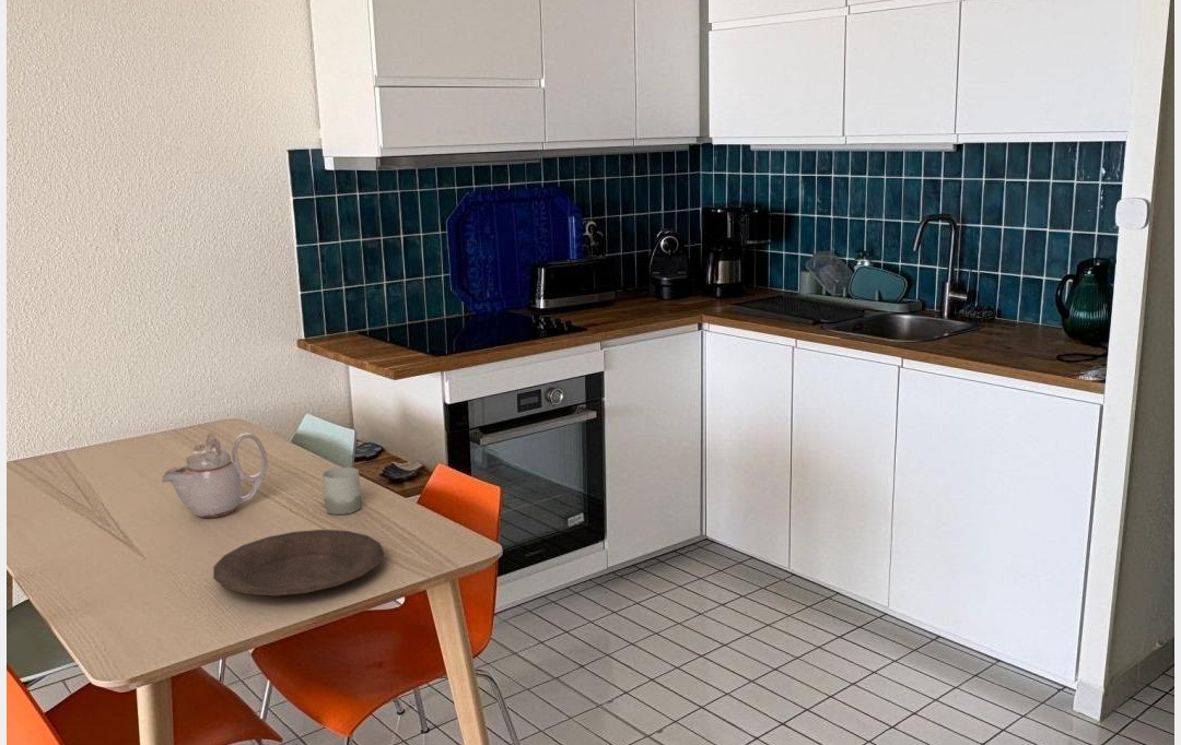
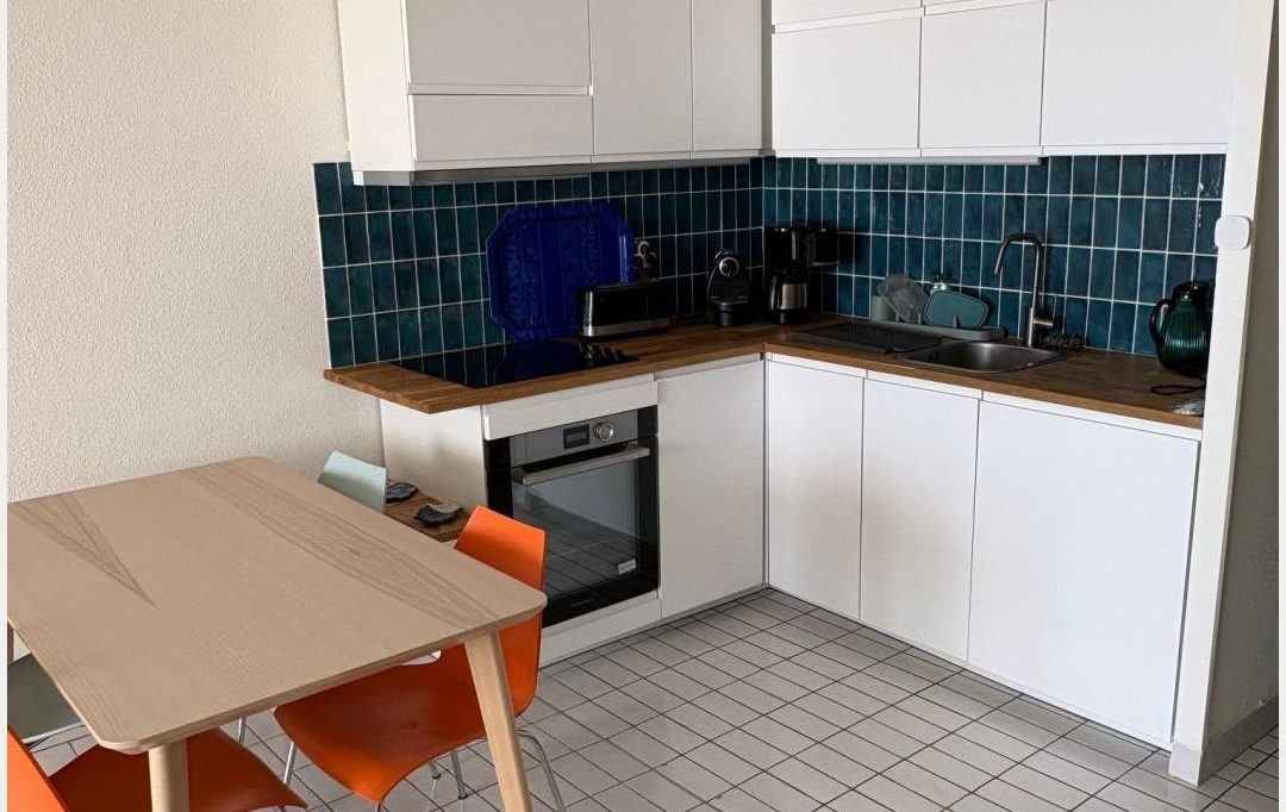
- plate [212,529,385,596]
- cup [321,466,362,516]
- teapot [161,433,269,519]
